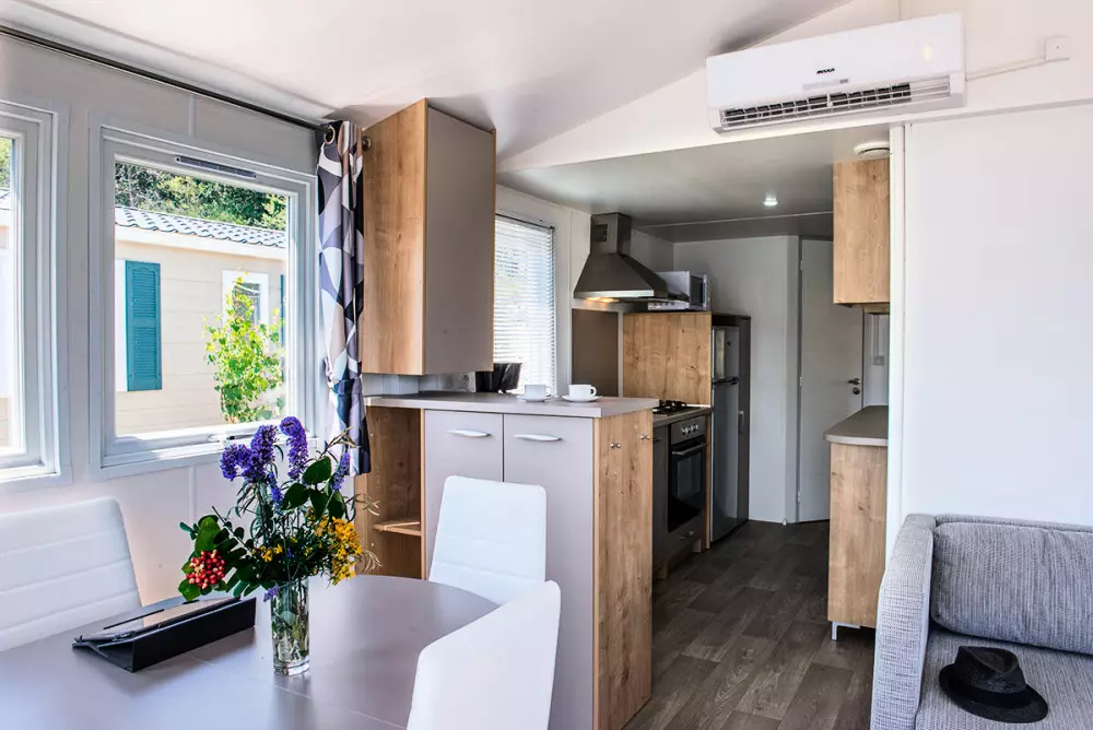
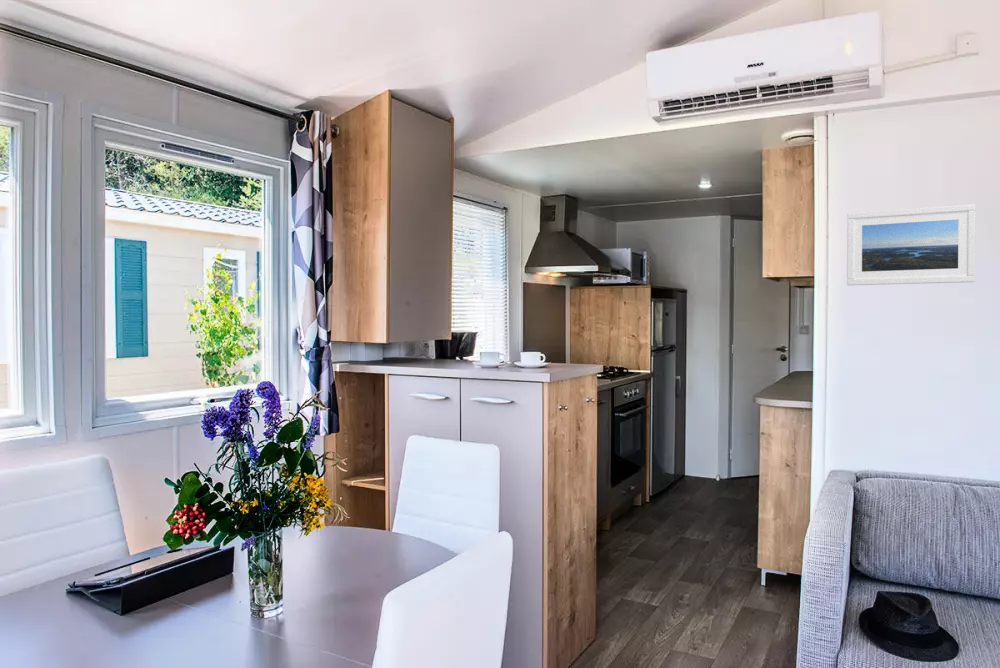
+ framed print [846,203,977,286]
